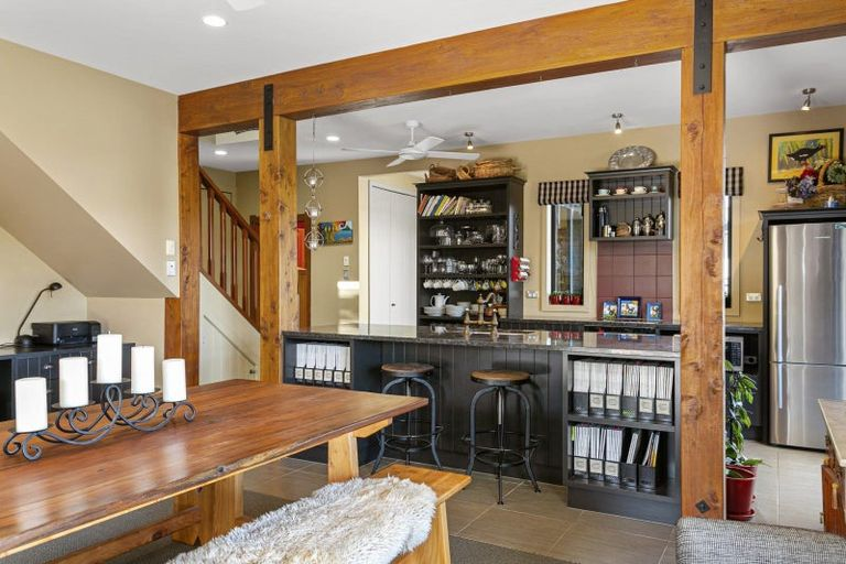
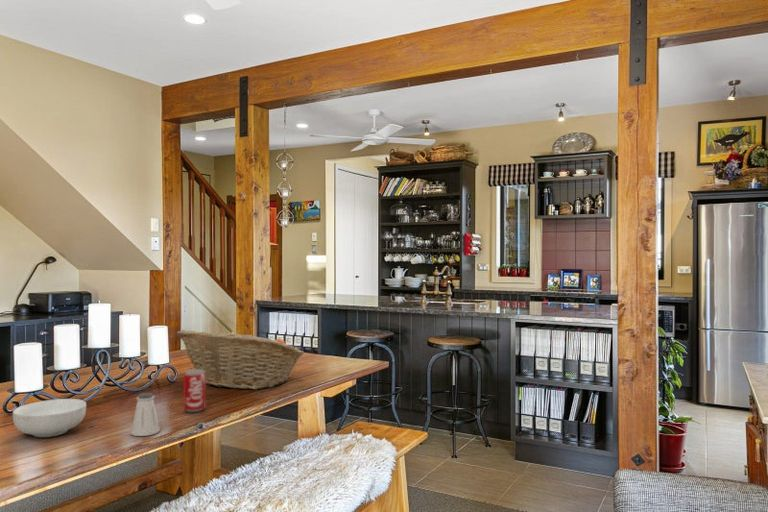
+ fruit basket [175,329,305,390]
+ cereal bowl [12,398,87,438]
+ beverage can [182,368,207,413]
+ saltshaker [130,392,161,437]
